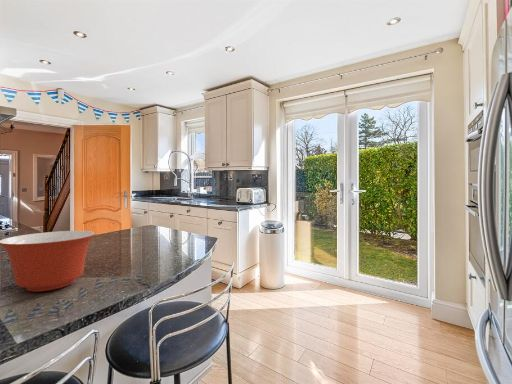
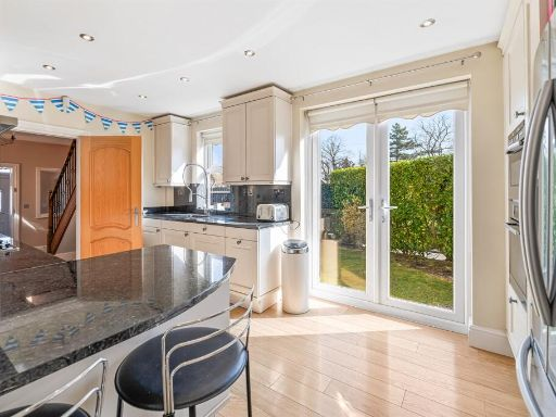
- mixing bowl [0,230,96,293]
